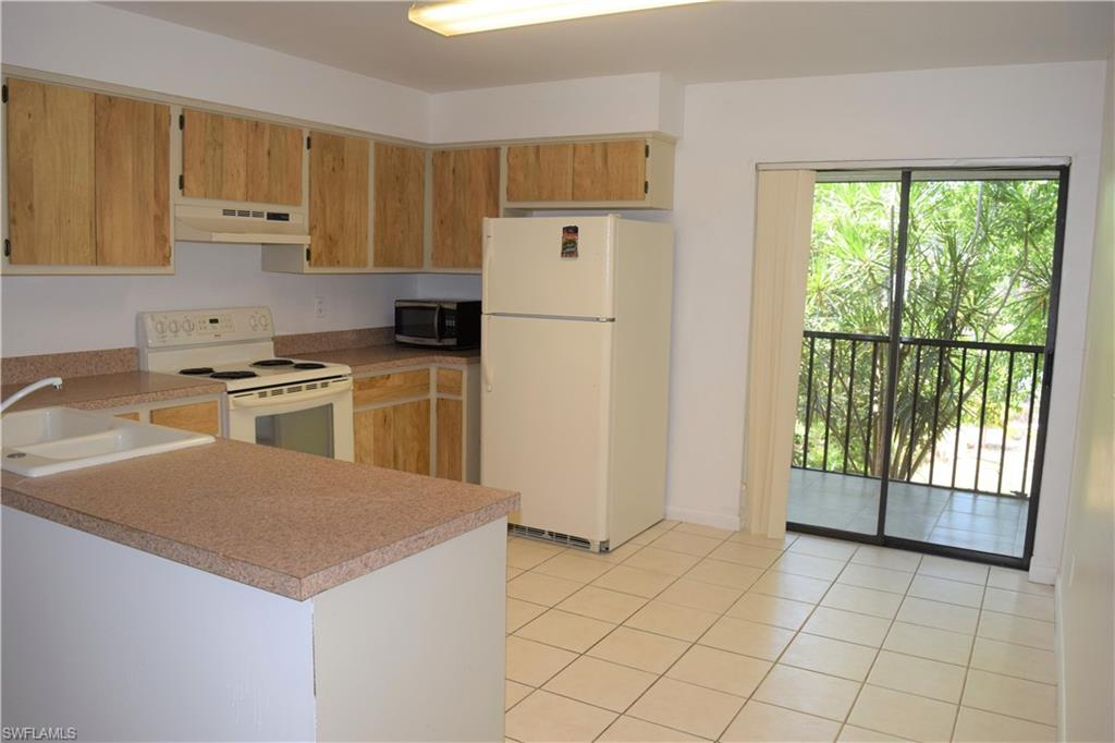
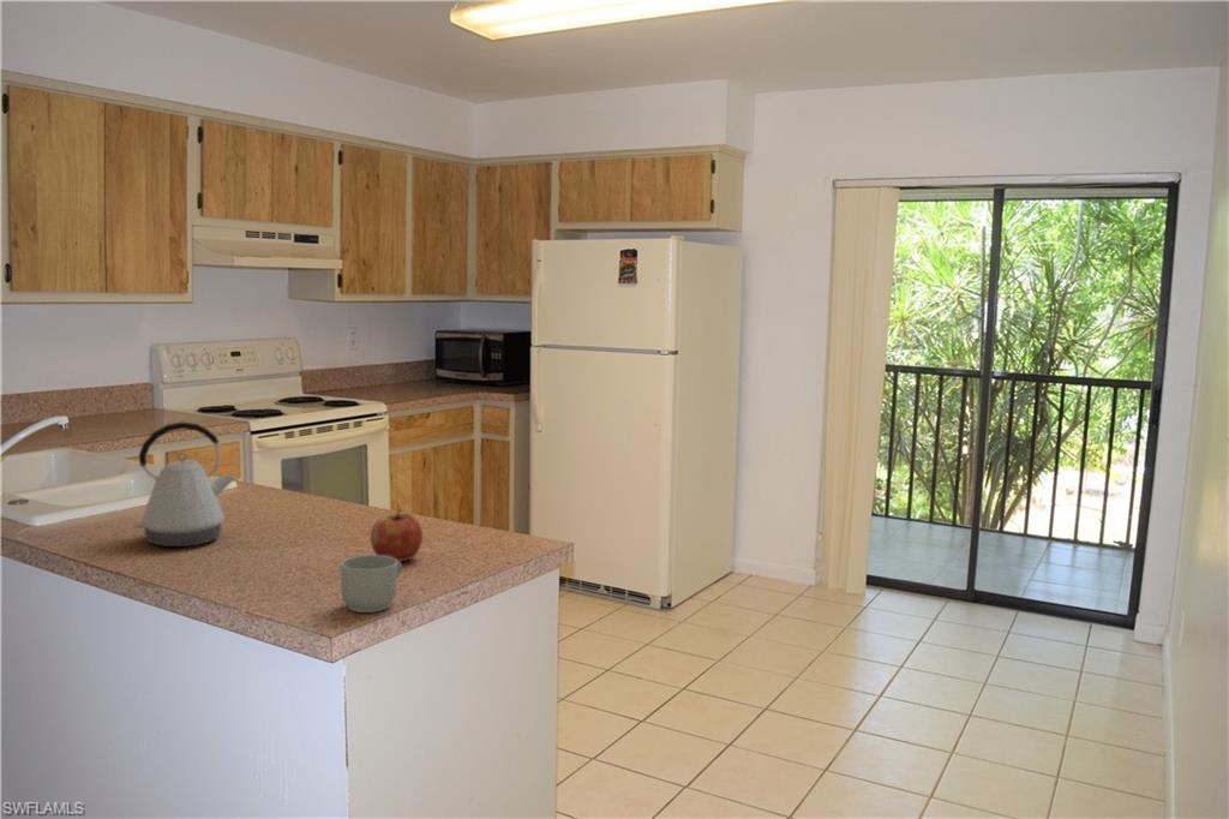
+ fruit [370,508,424,562]
+ mug [340,554,403,614]
+ kettle [133,420,236,548]
